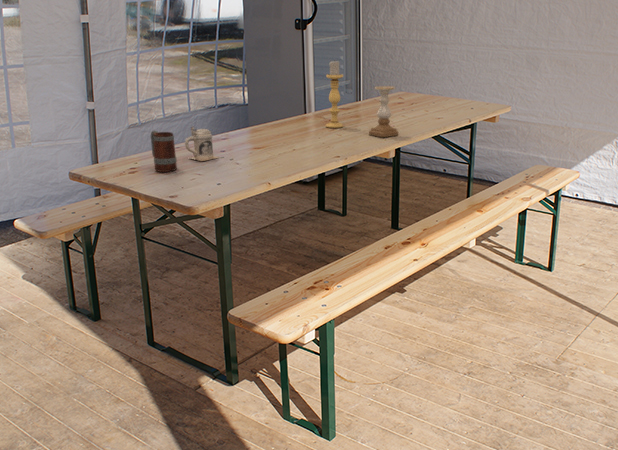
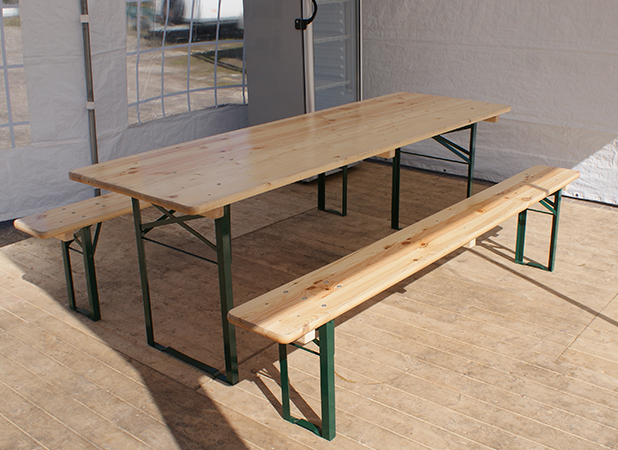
- beer mug [184,126,221,162]
- candle holder [368,85,399,138]
- candle holder [325,59,344,129]
- beer mug [150,130,178,173]
